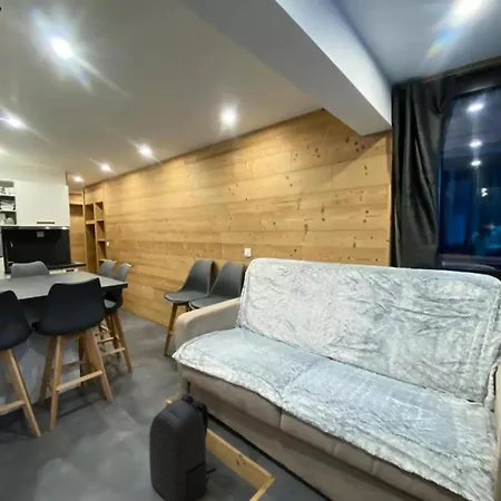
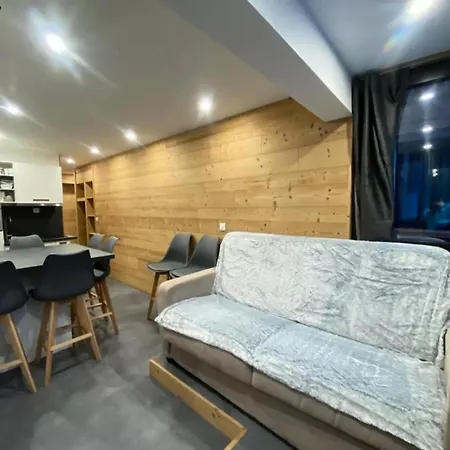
- backpack [148,393,217,501]
